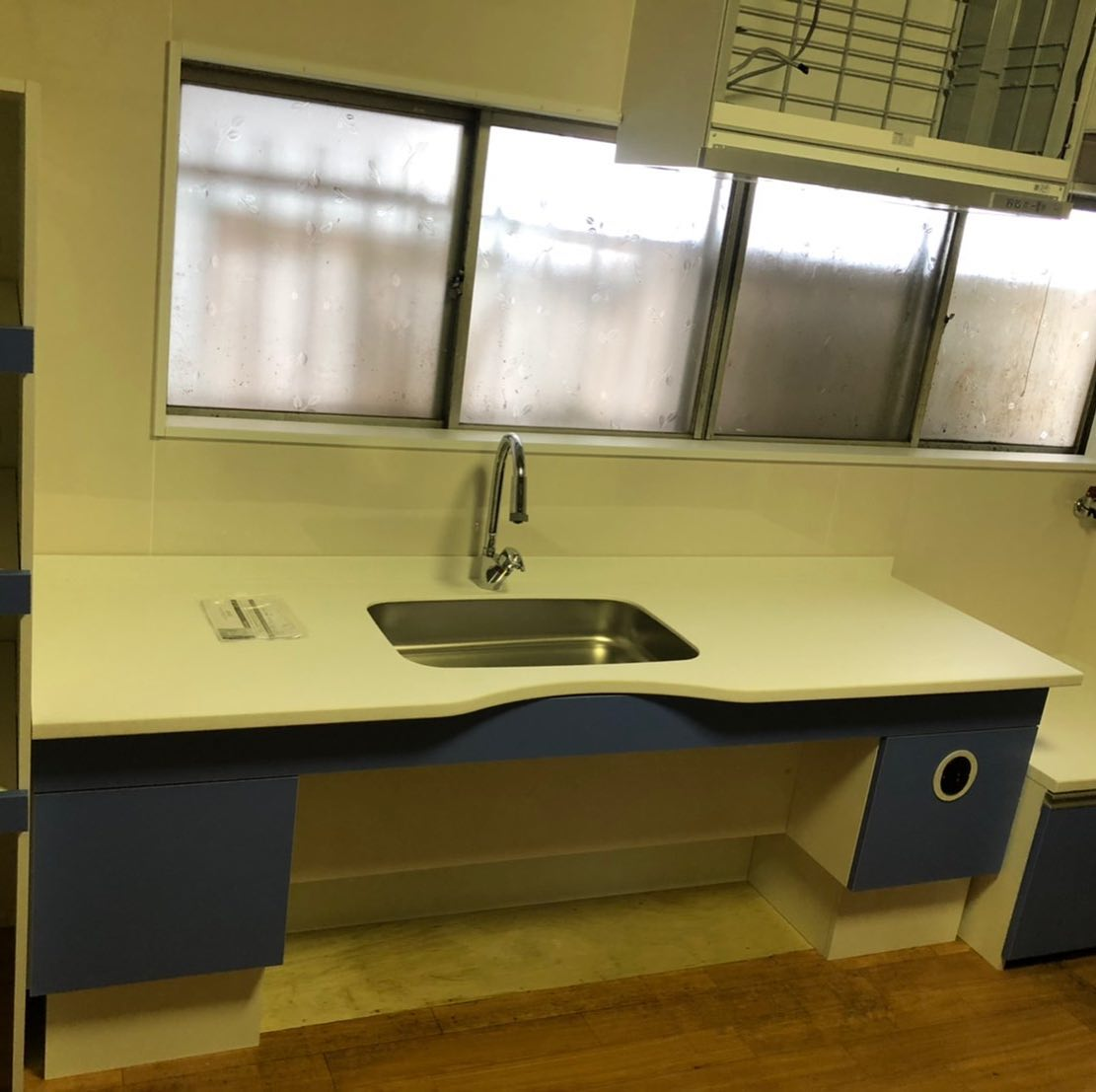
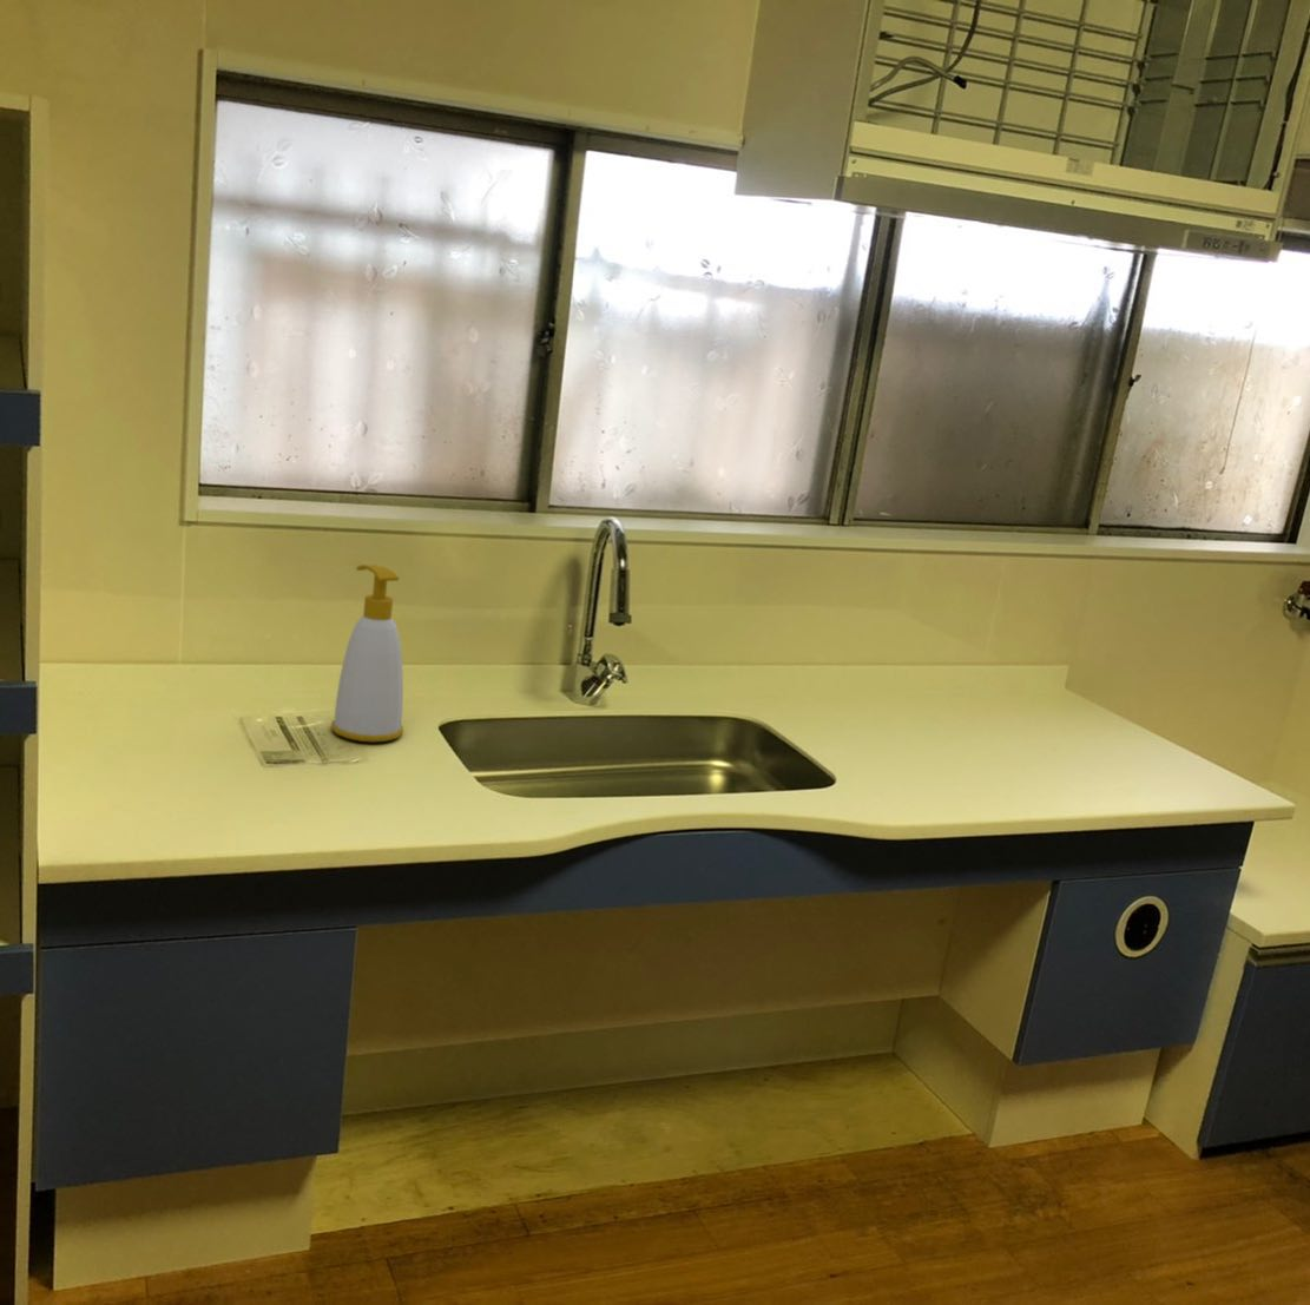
+ soap bottle [330,564,404,742]
